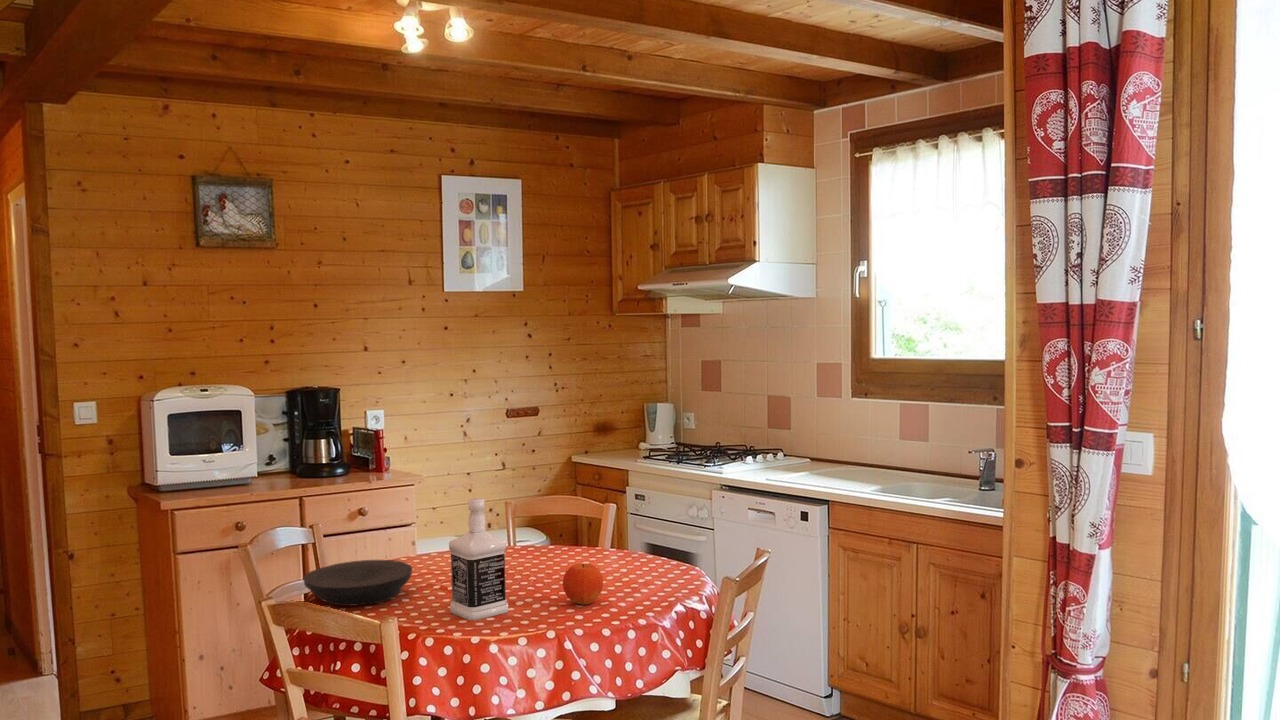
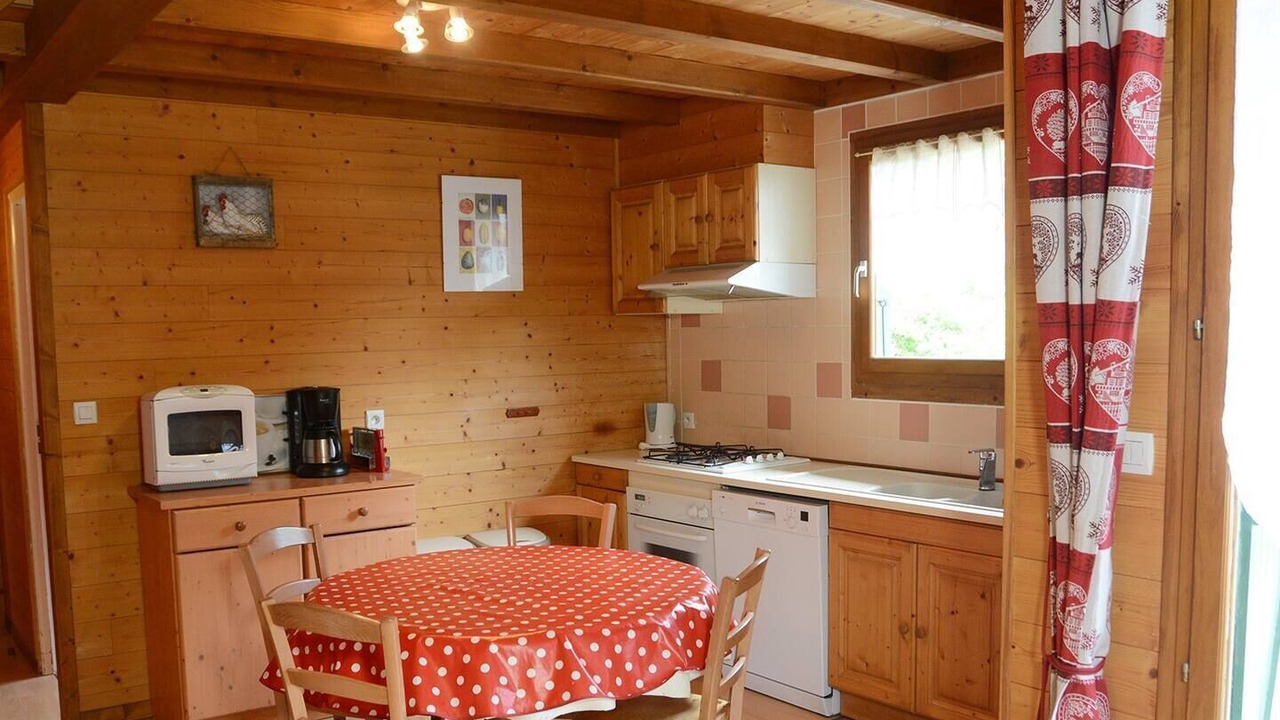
- fruit [562,563,604,606]
- bottle [448,497,509,621]
- plate [302,559,414,607]
